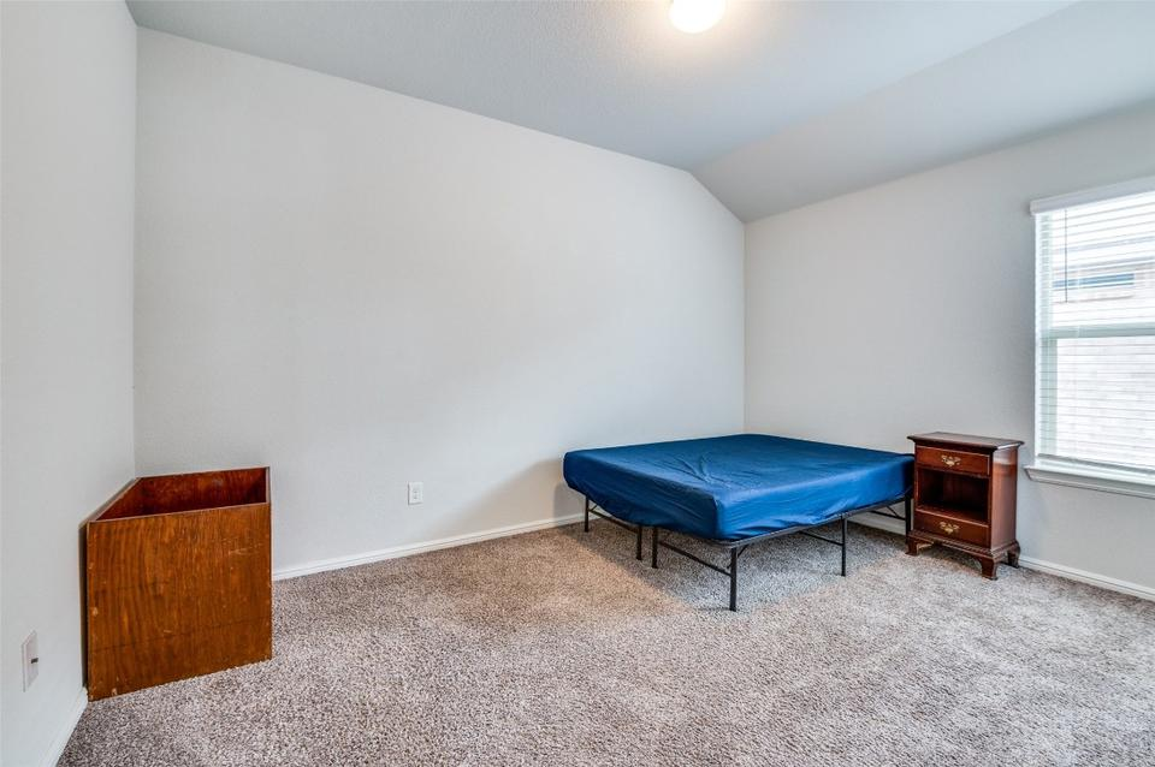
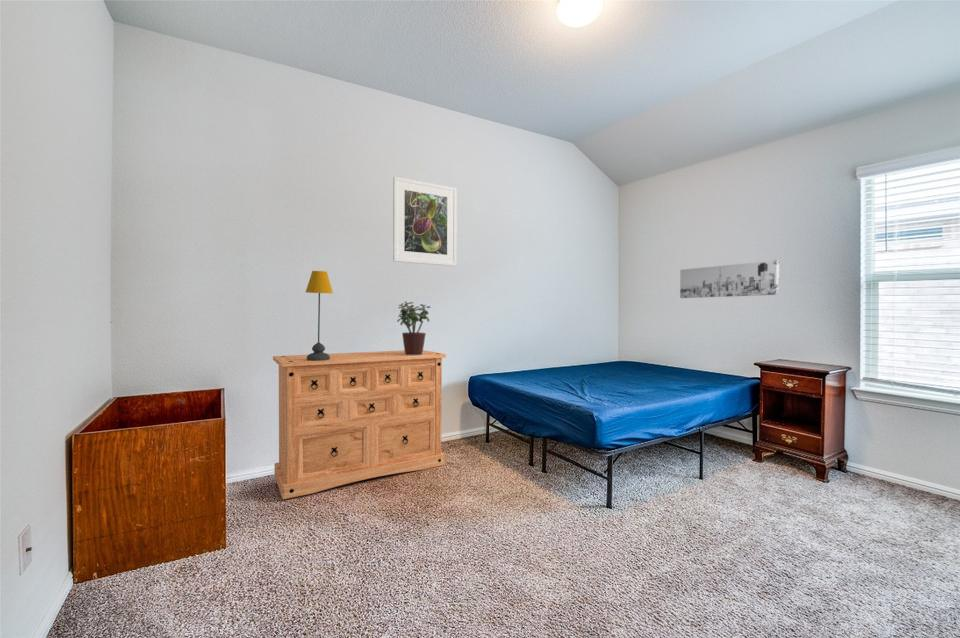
+ table lamp [305,270,334,361]
+ potted plant [396,300,431,355]
+ dresser [272,349,447,500]
+ wall art [679,259,780,299]
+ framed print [392,176,458,267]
